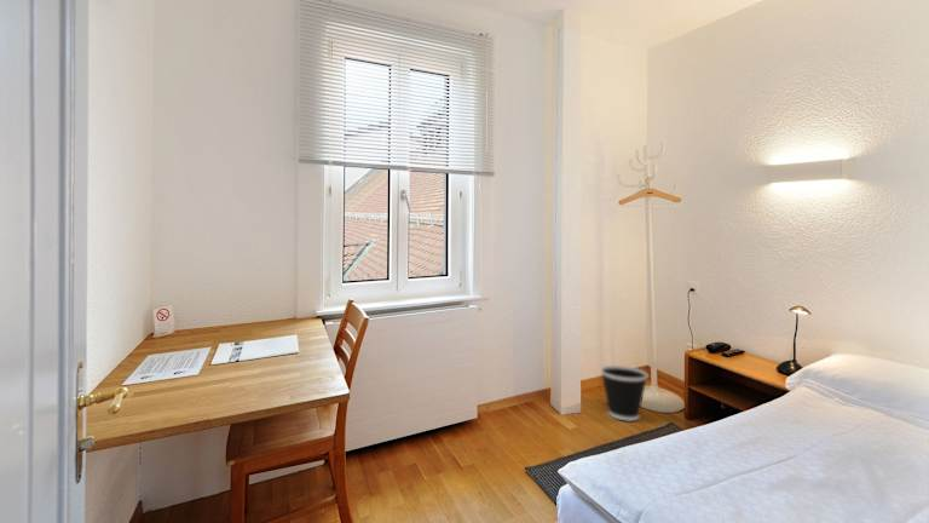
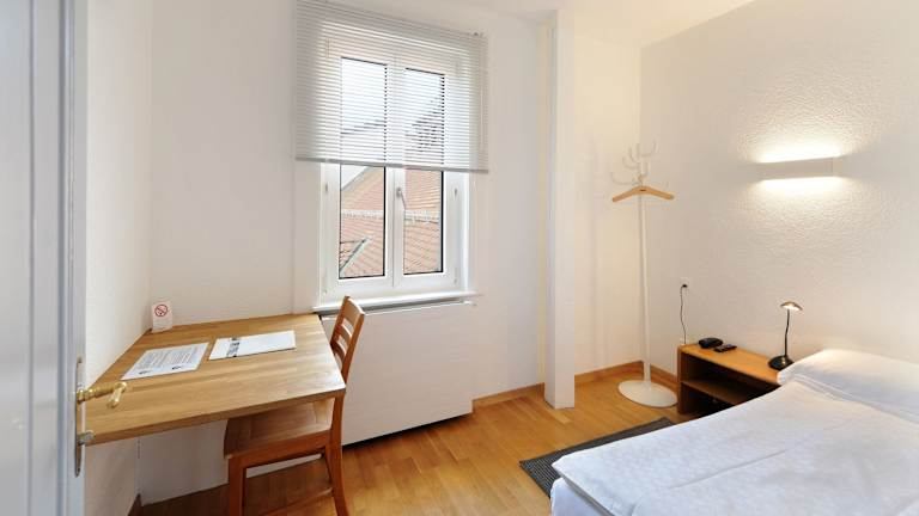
- wastebasket [600,364,650,421]
